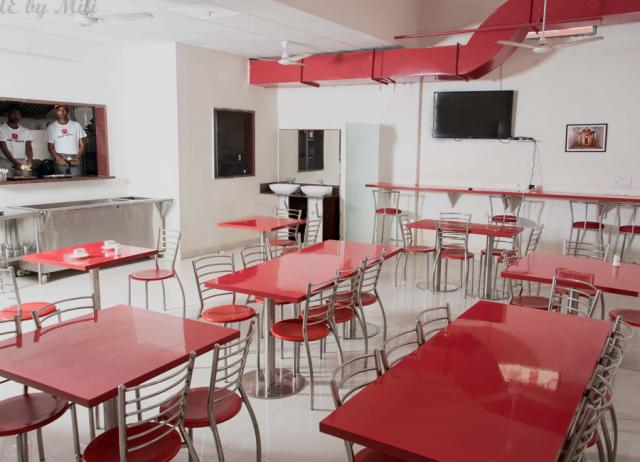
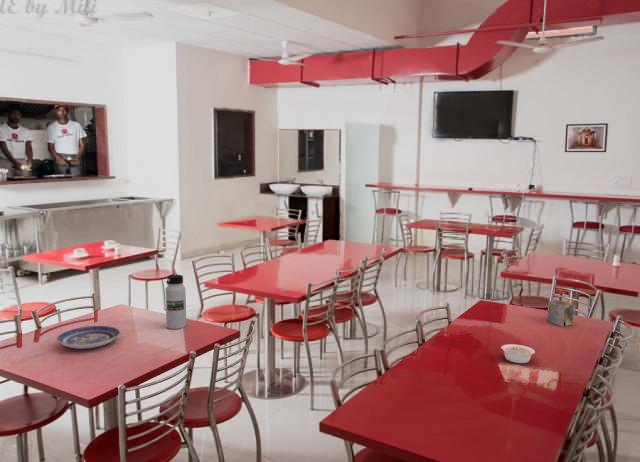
+ water bottle [165,274,187,330]
+ plate [56,325,121,350]
+ napkin holder [546,296,576,328]
+ legume [500,343,536,364]
